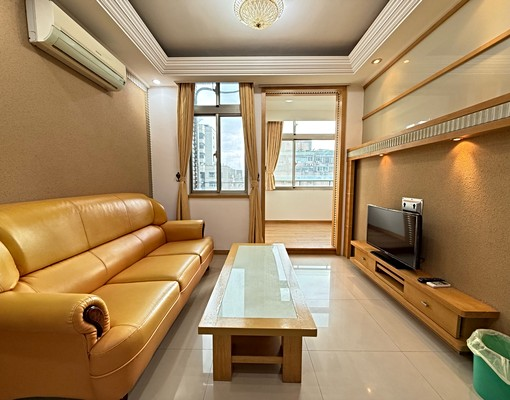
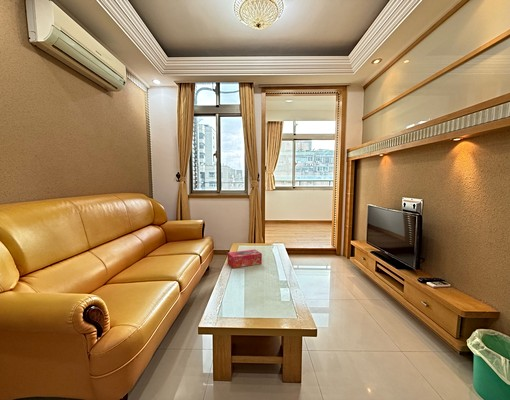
+ tissue box [226,249,263,269]
